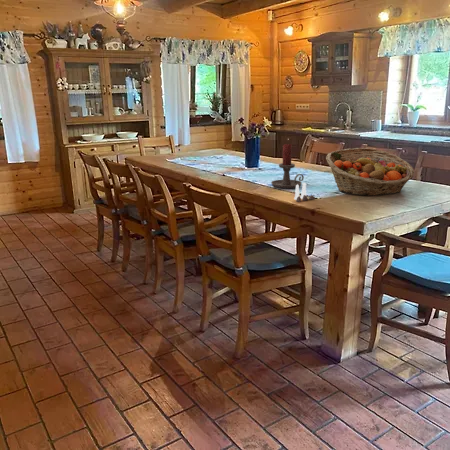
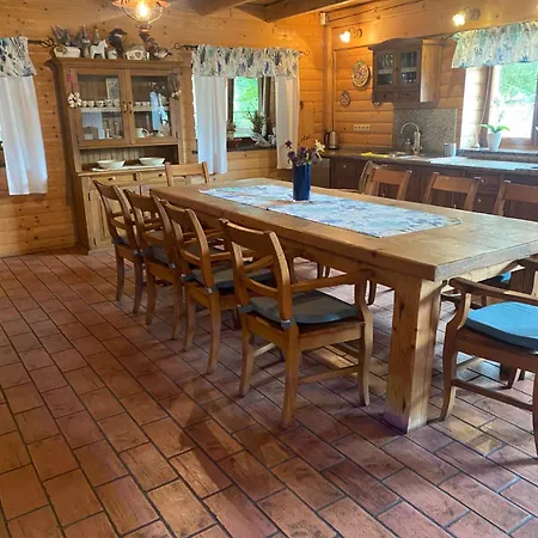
- candle holder [270,143,305,189]
- salt and pepper shaker set [293,182,316,203]
- fruit basket [325,147,416,197]
